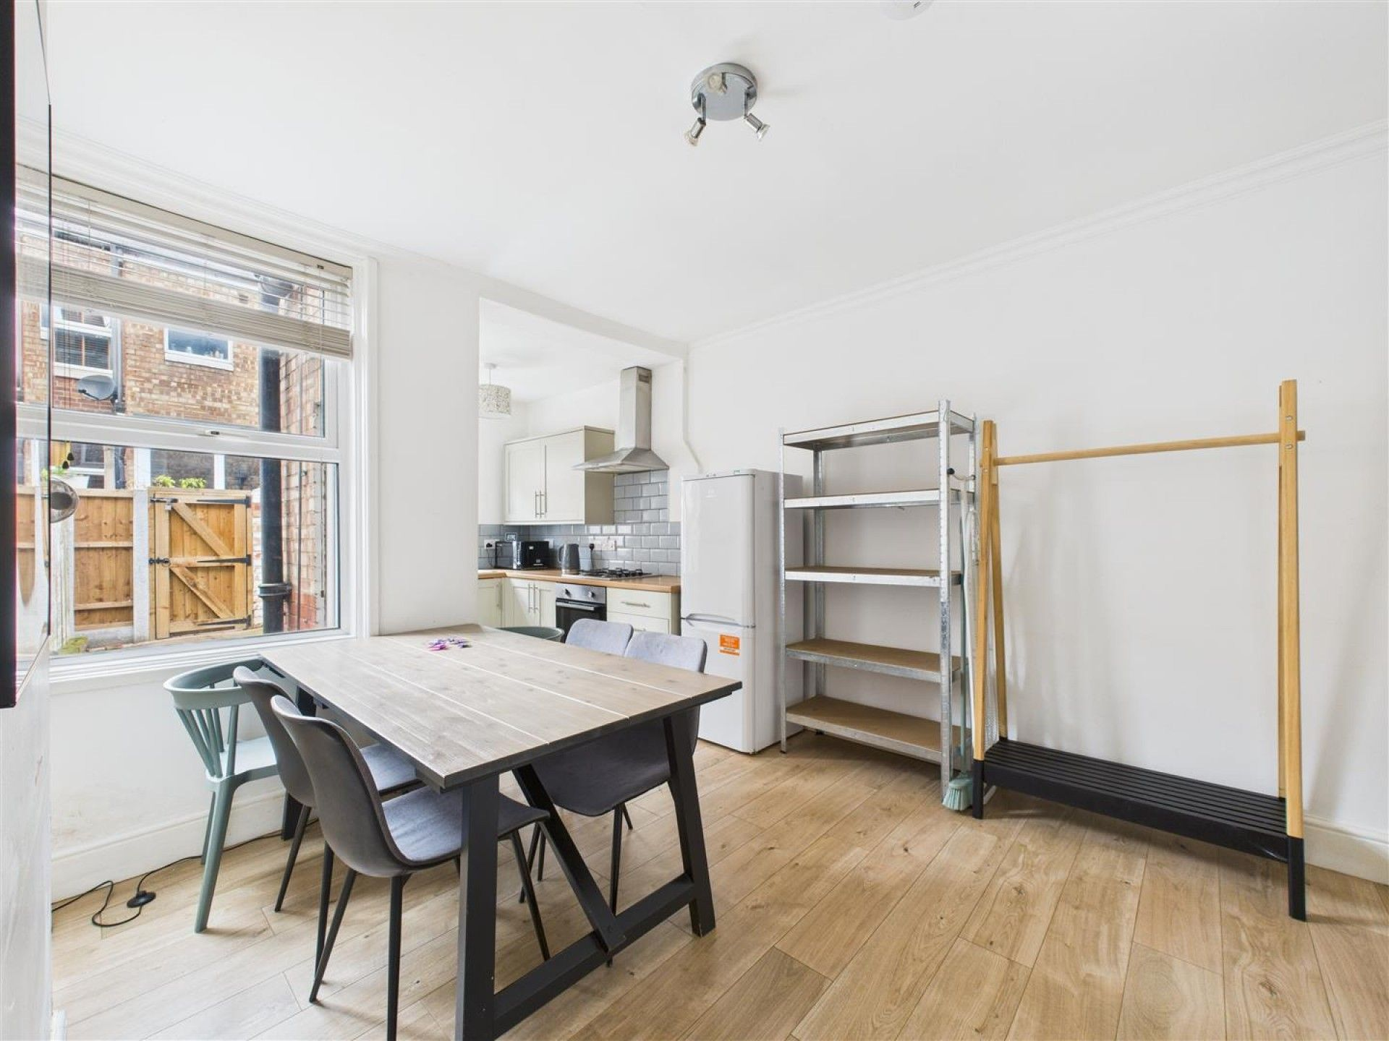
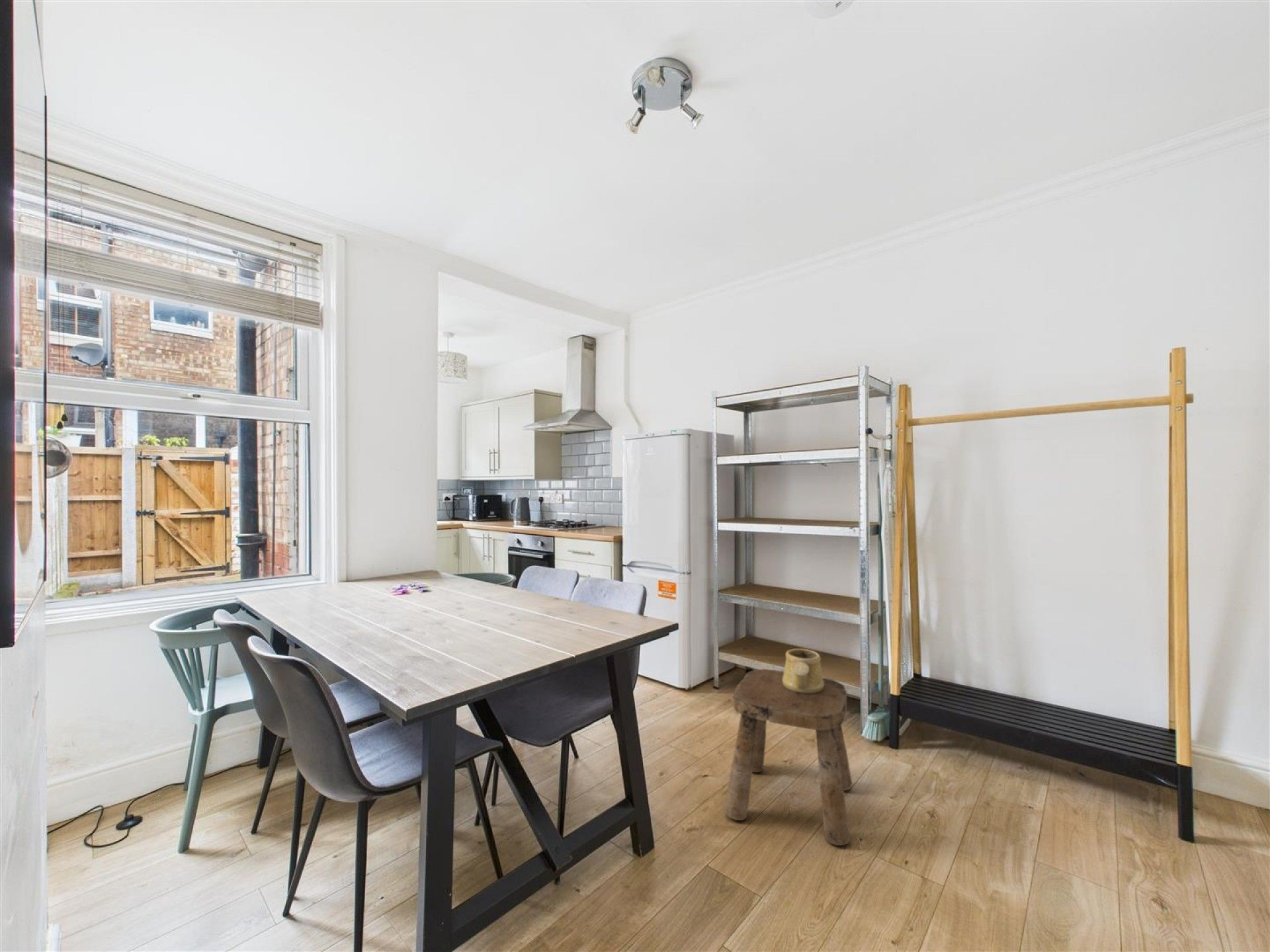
+ watering can [783,648,824,693]
+ stool [724,668,853,846]
